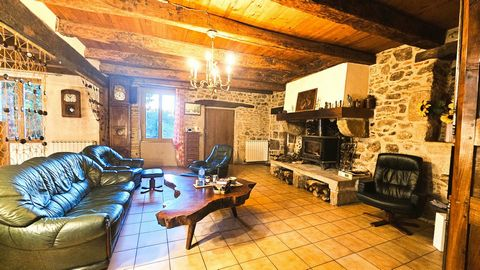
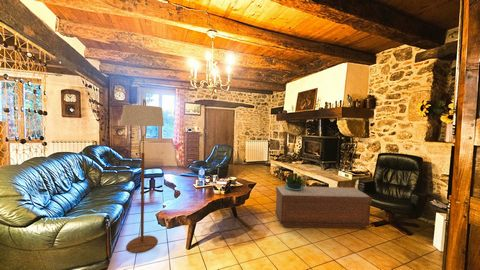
+ potted plant [284,172,306,190]
+ bench [274,185,373,230]
+ floor lamp [120,98,165,254]
